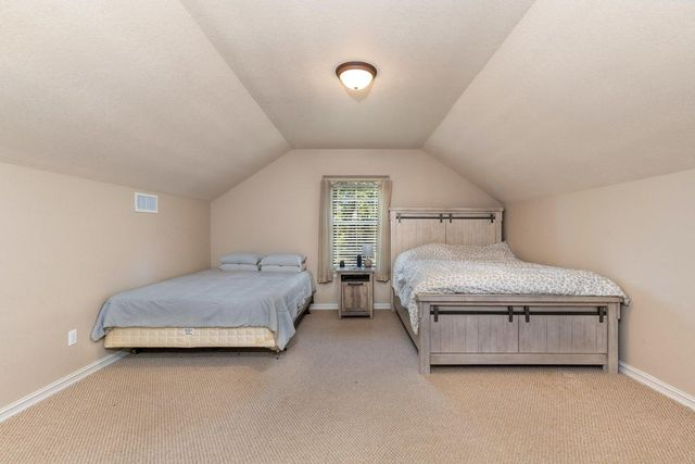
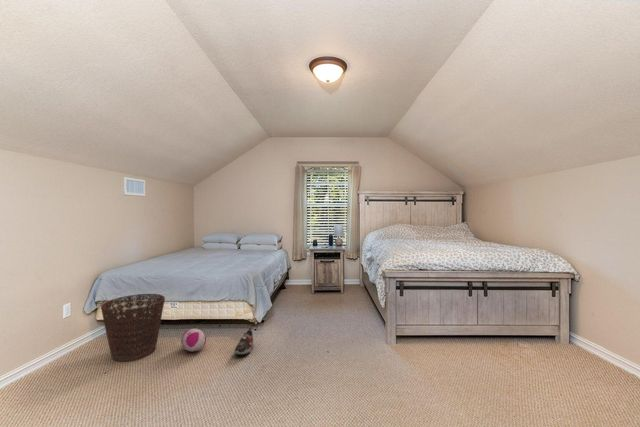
+ shoe [234,327,255,356]
+ plush toy [180,328,207,355]
+ basket [100,293,166,363]
